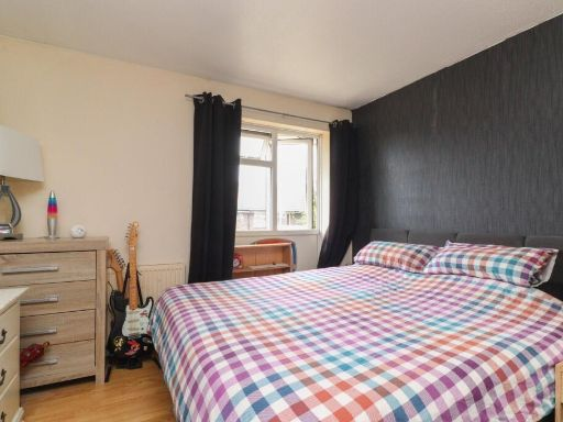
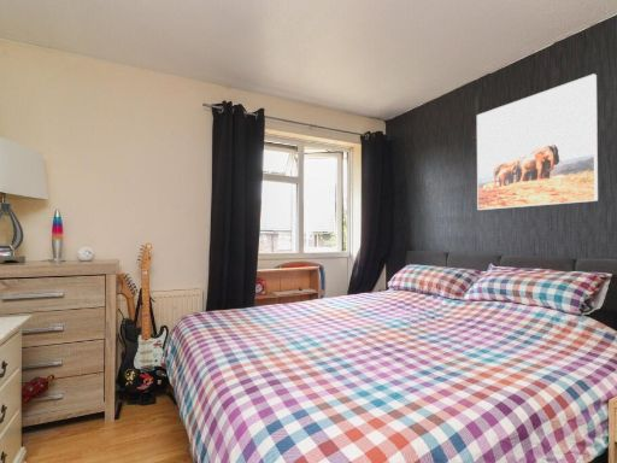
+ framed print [476,72,599,211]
